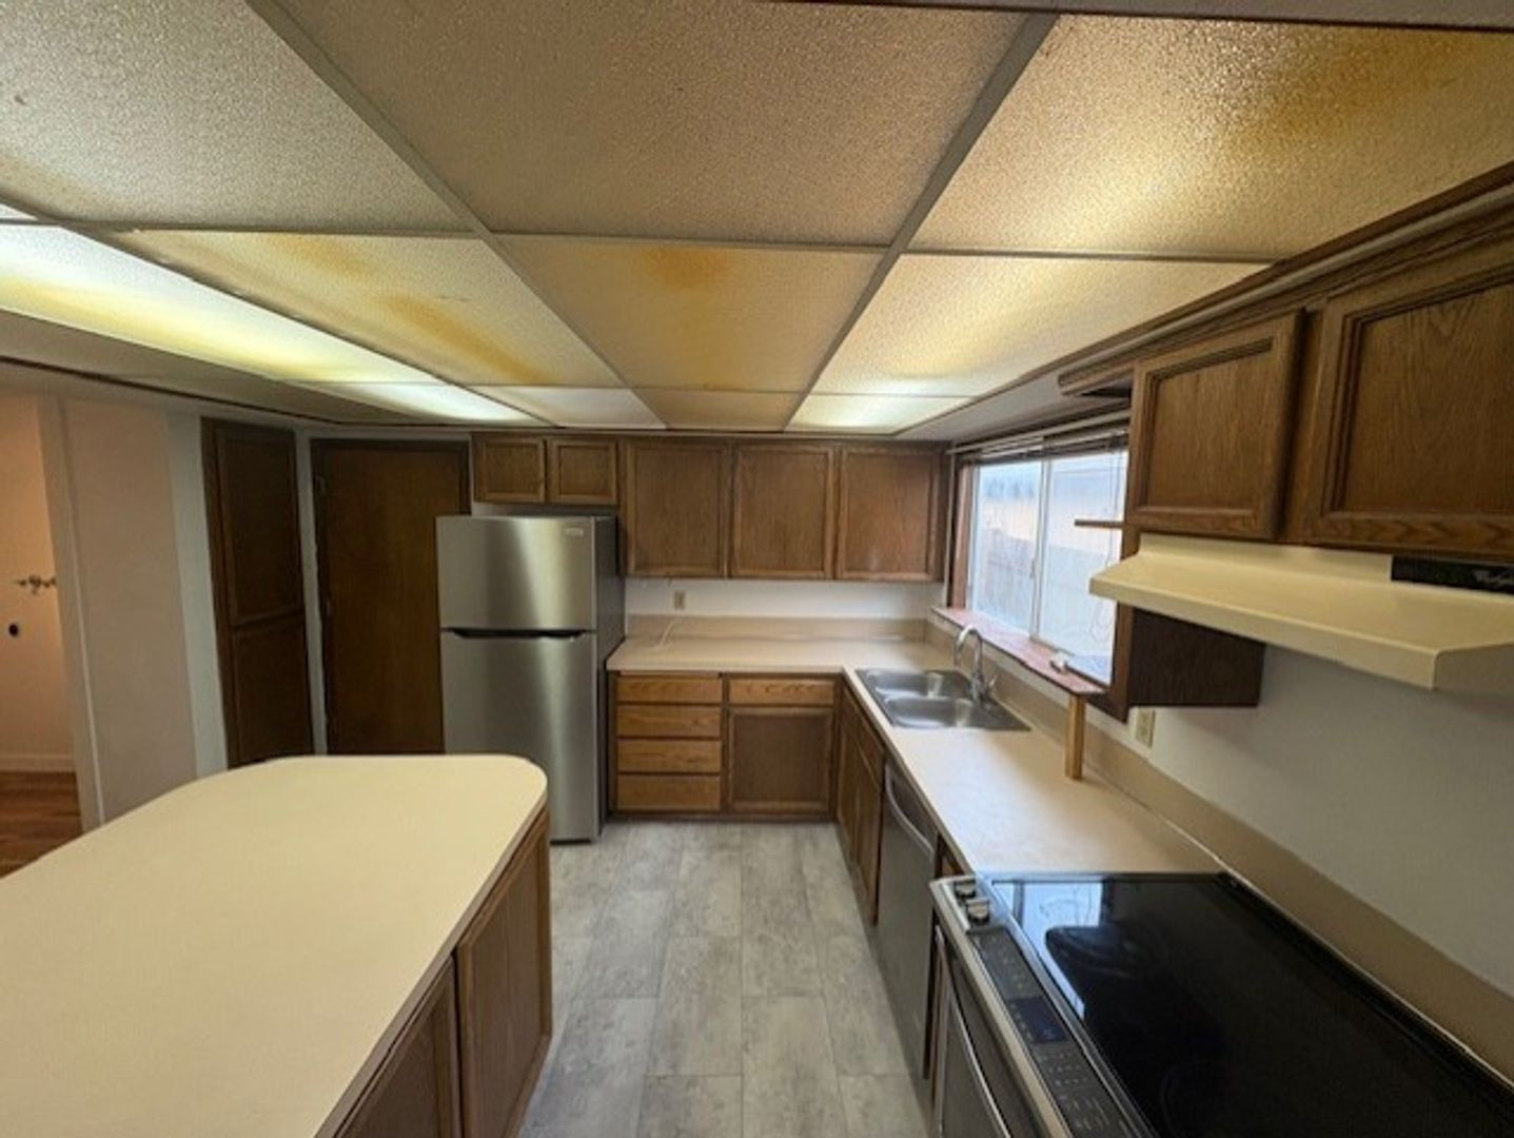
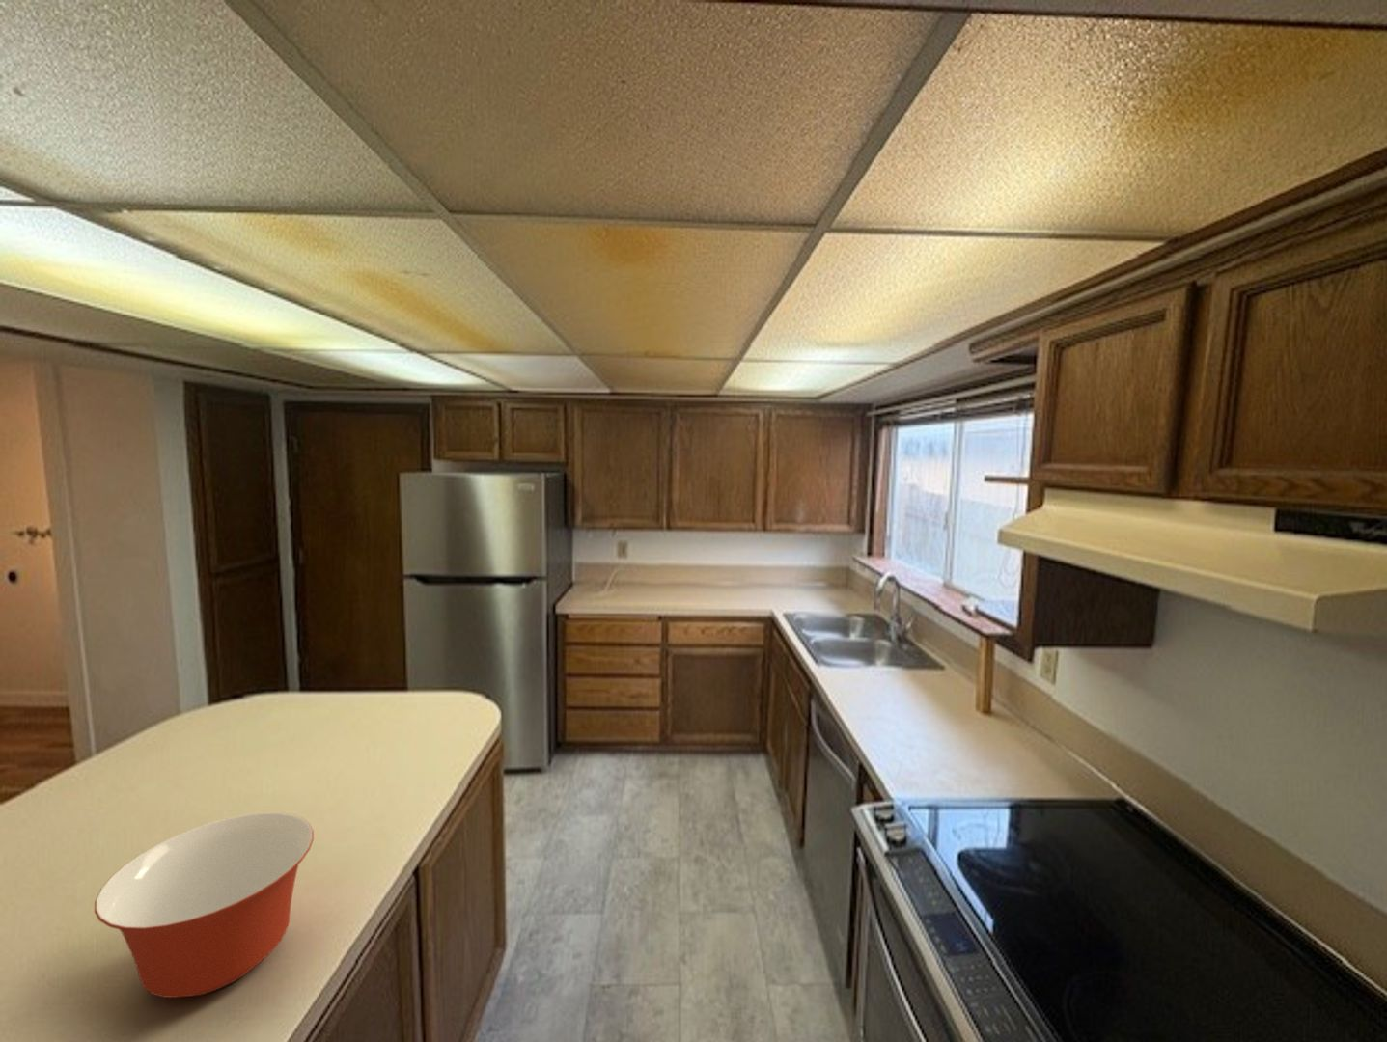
+ mixing bowl [94,811,314,998]
